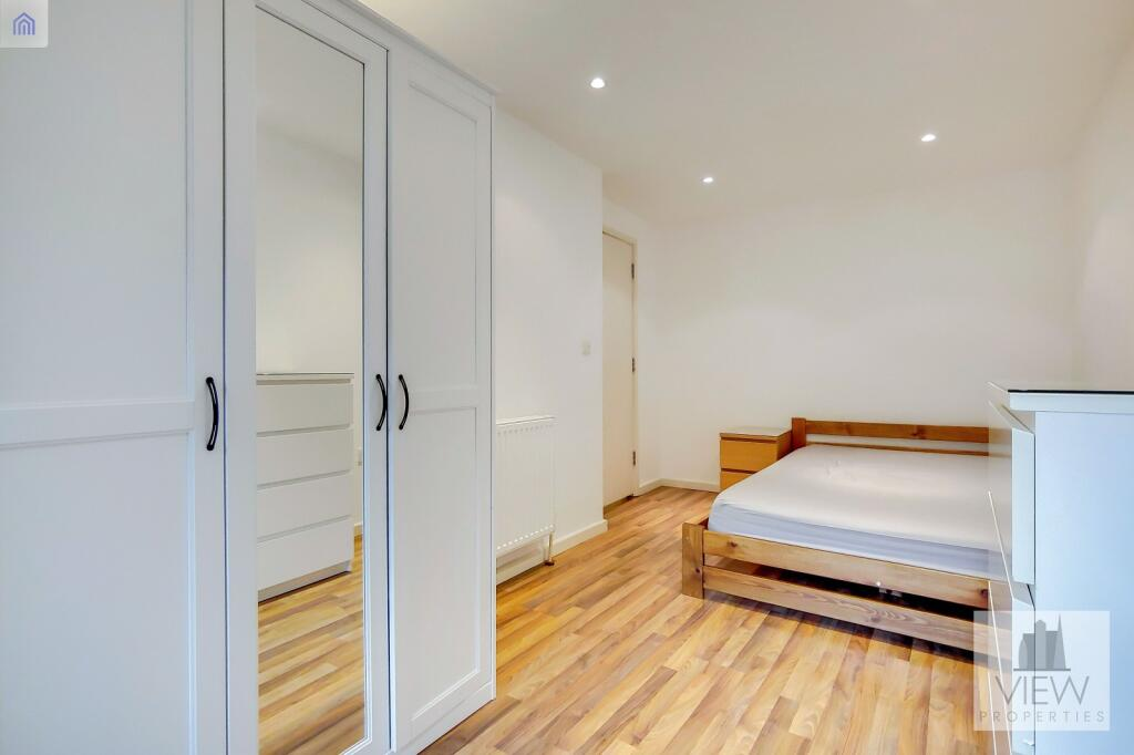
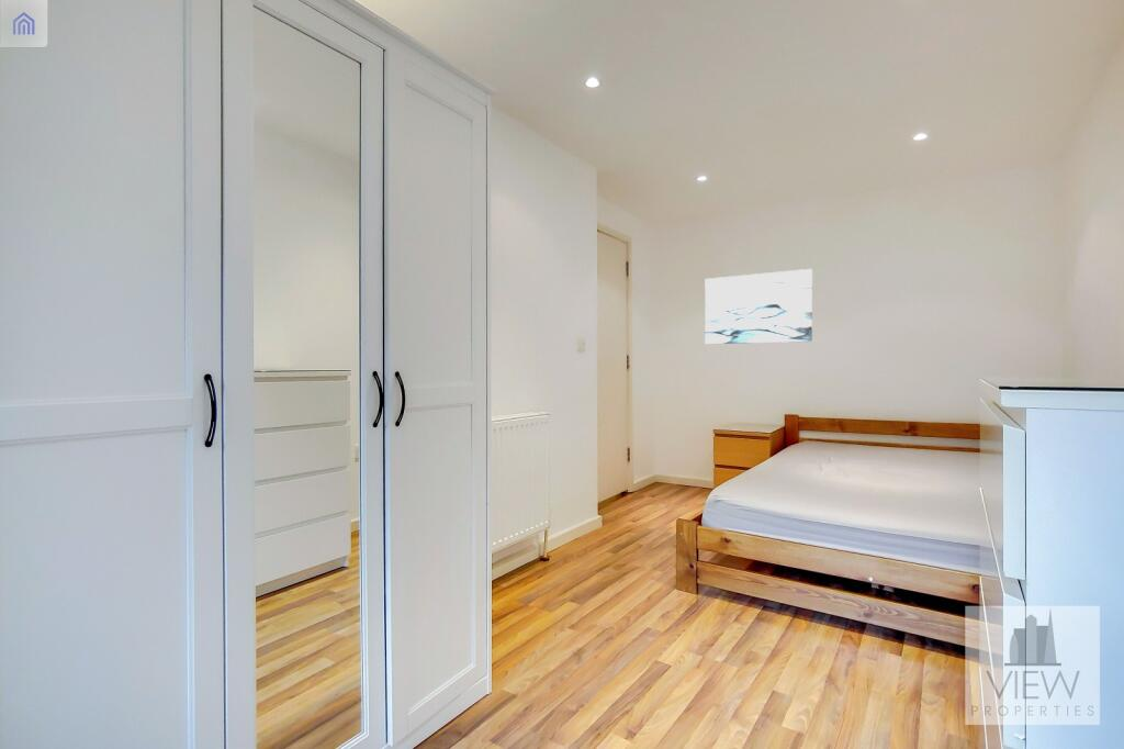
+ wall art [704,268,813,345]
